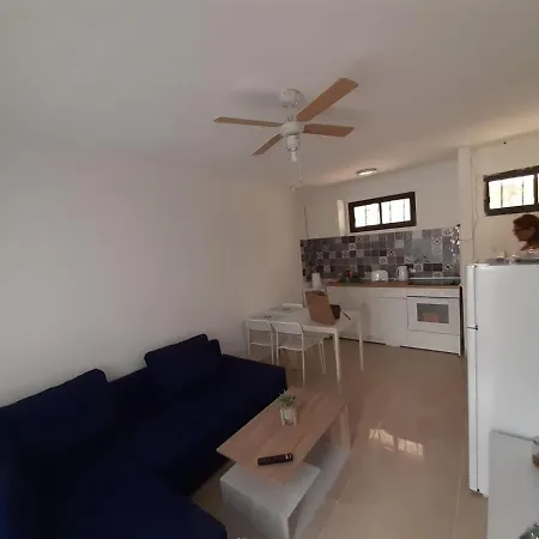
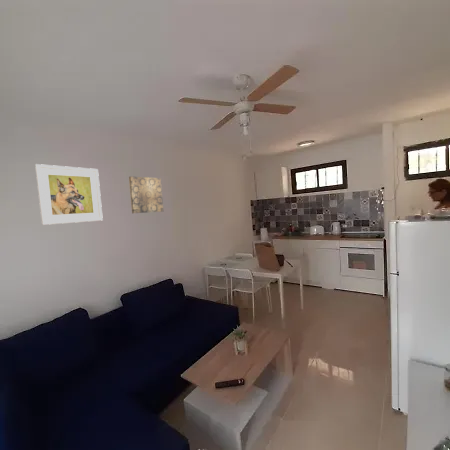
+ wall art [128,175,164,214]
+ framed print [34,163,104,226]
